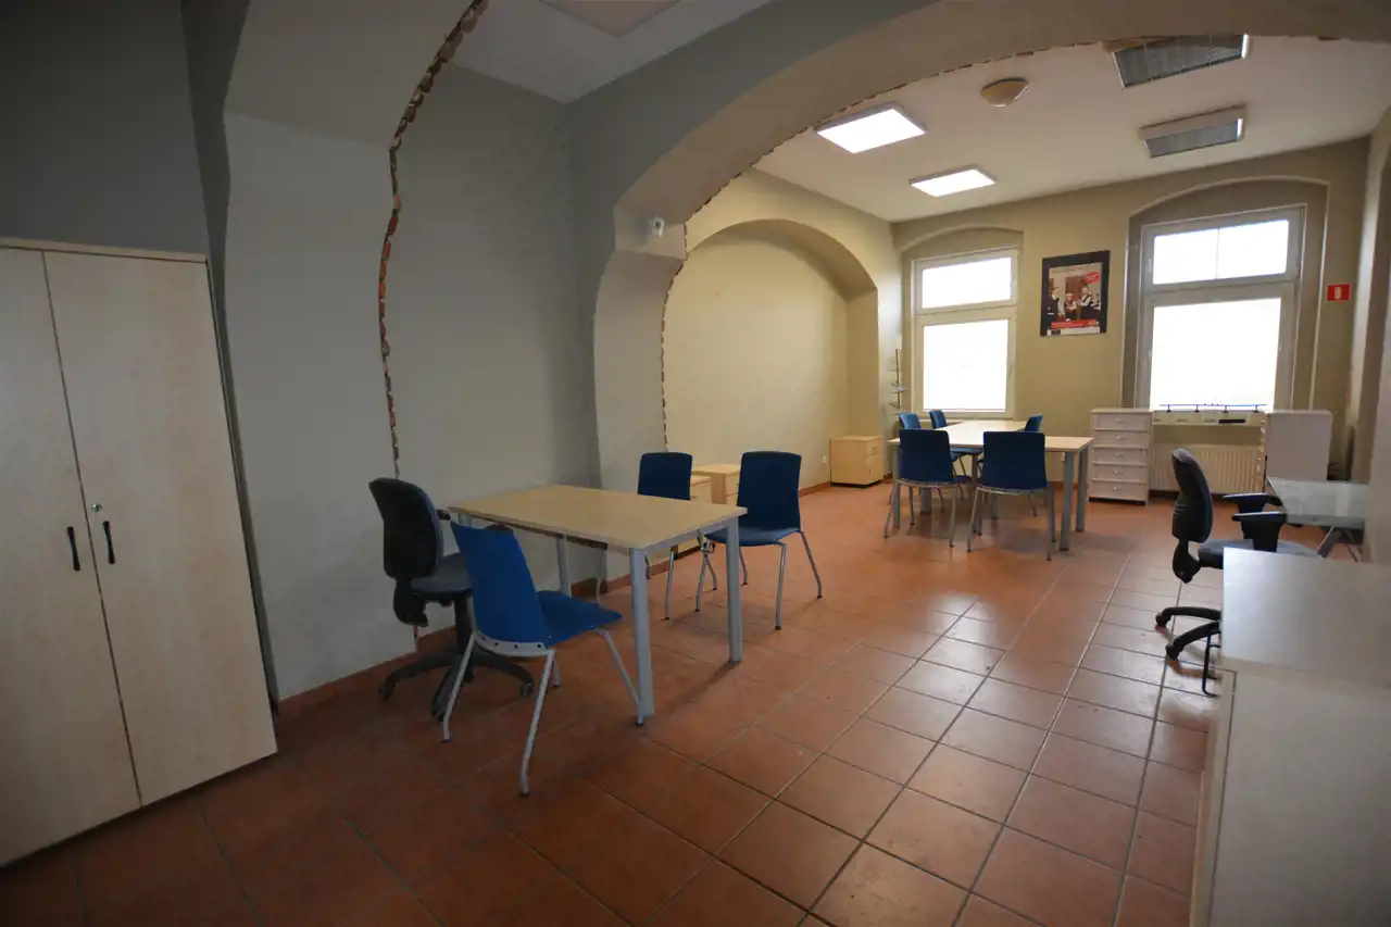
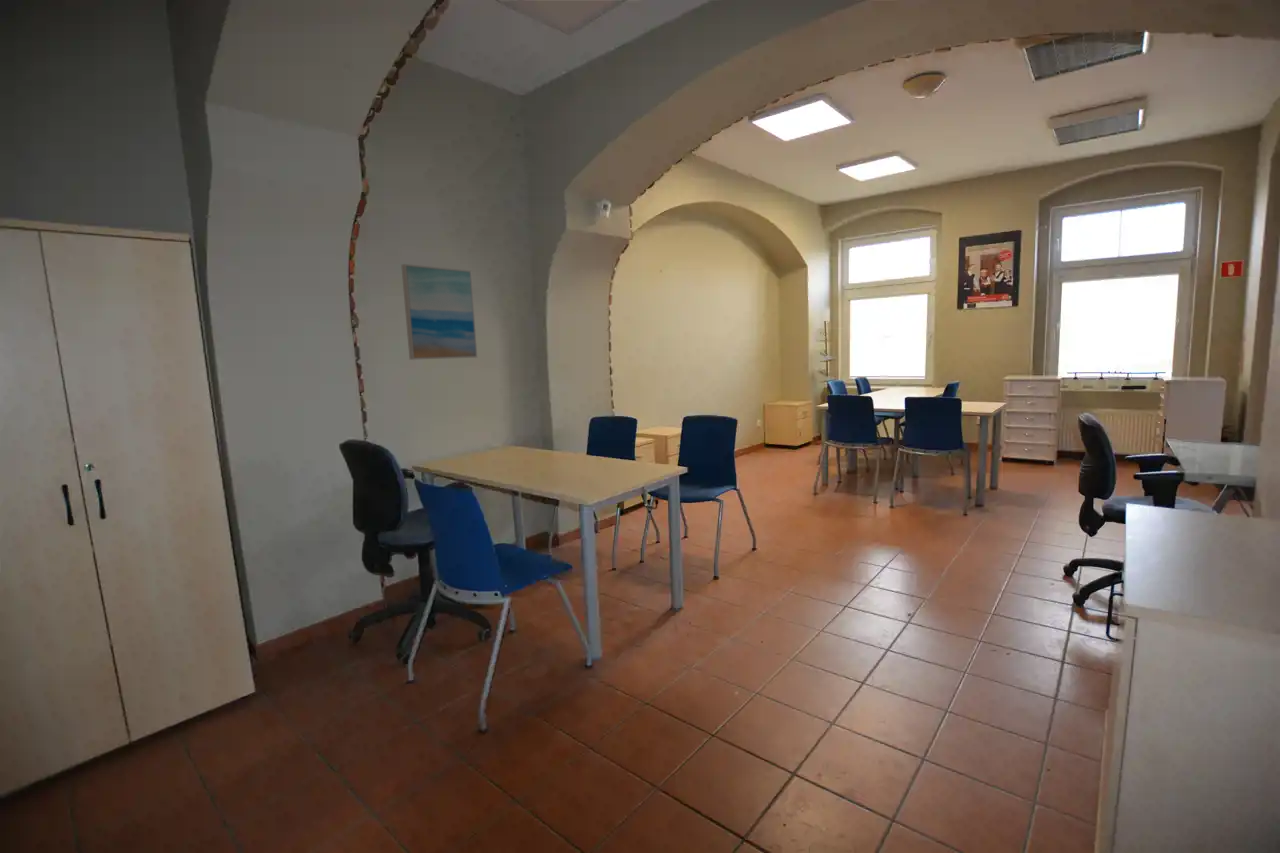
+ wall art [400,263,479,361]
